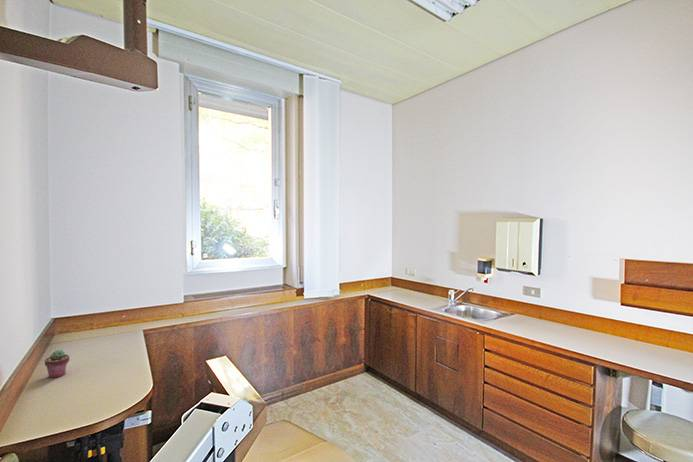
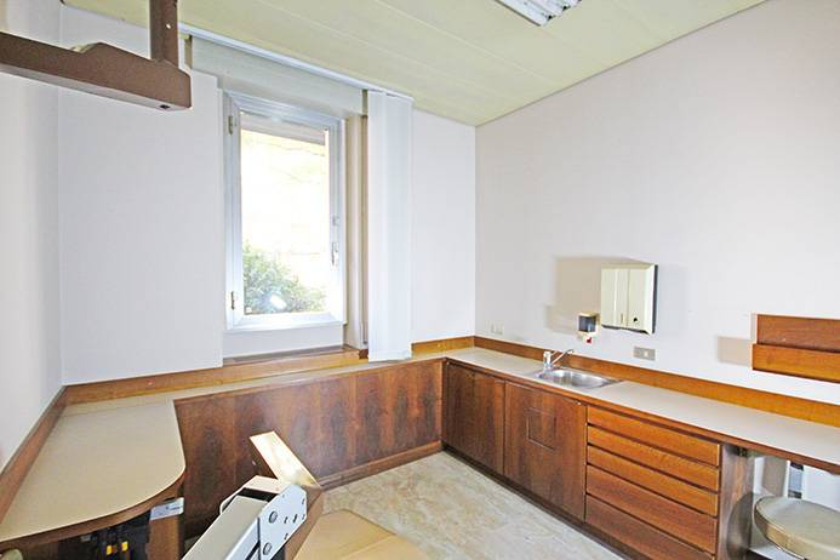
- potted succulent [44,349,71,379]
